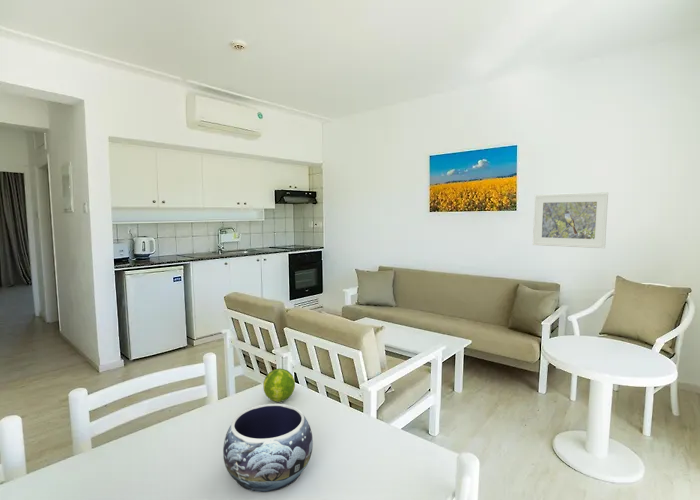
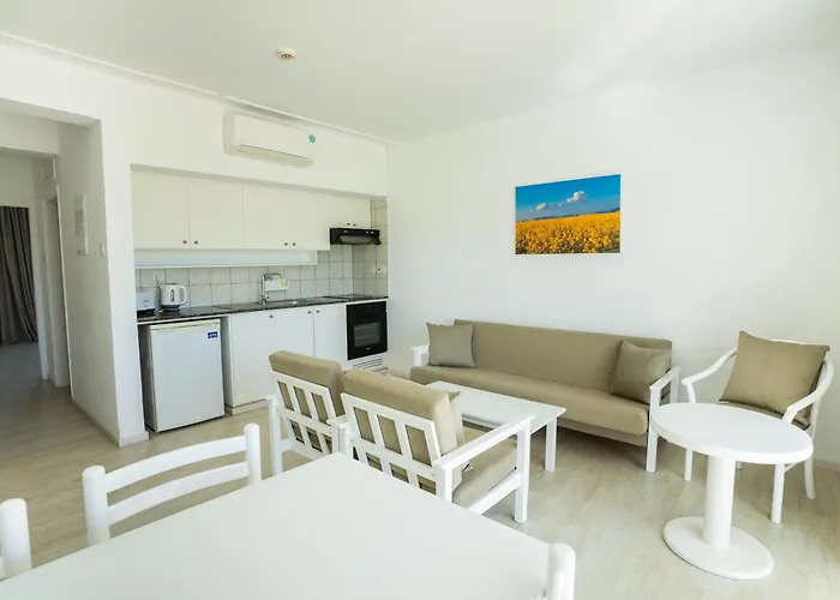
- fruit [262,367,296,403]
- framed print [532,191,609,249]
- decorative bowl [222,403,314,493]
